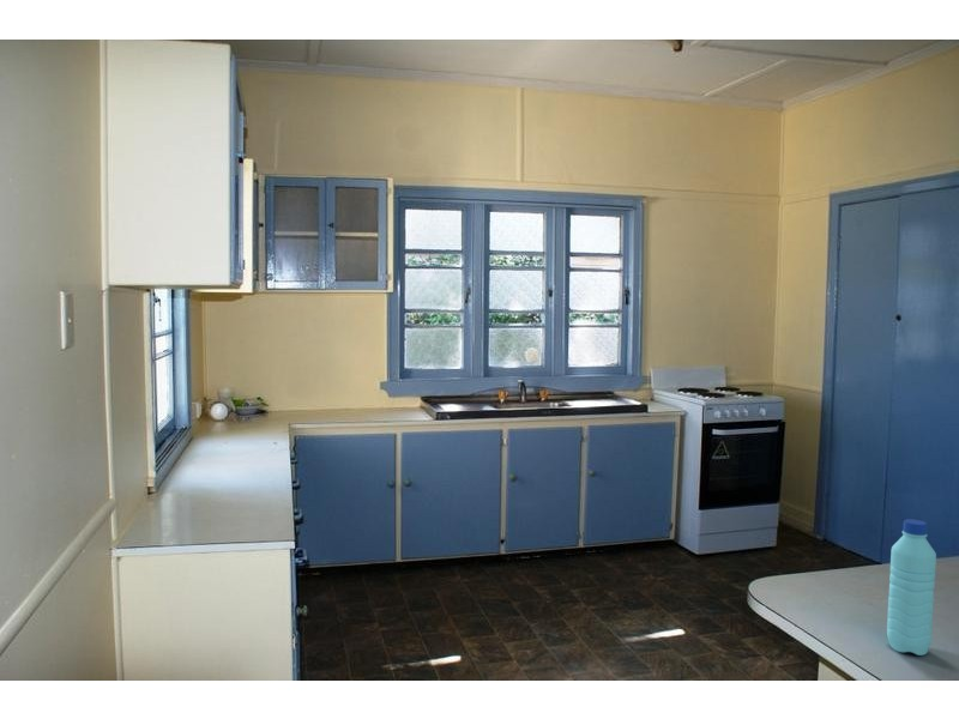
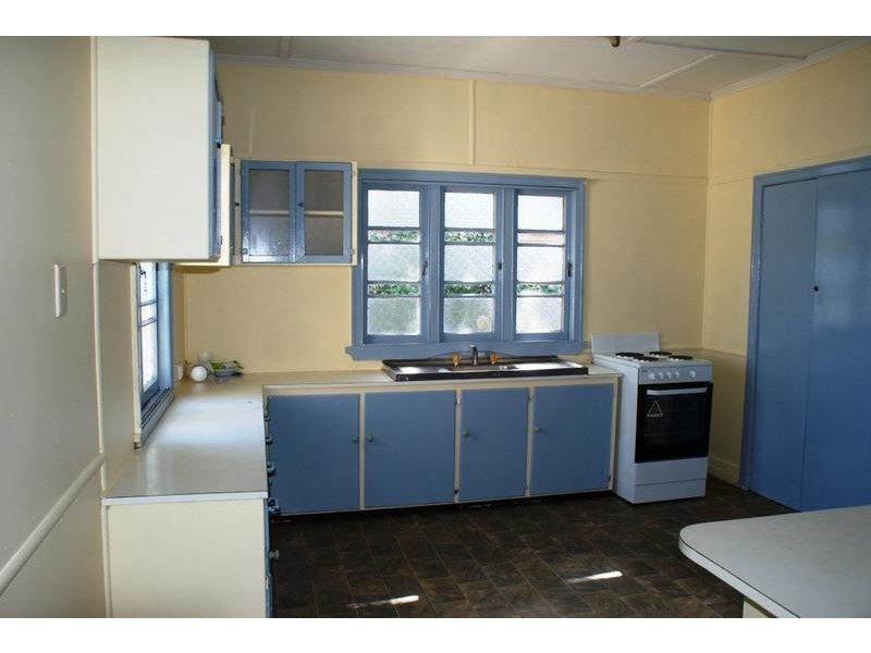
- water bottle [886,518,937,657]
